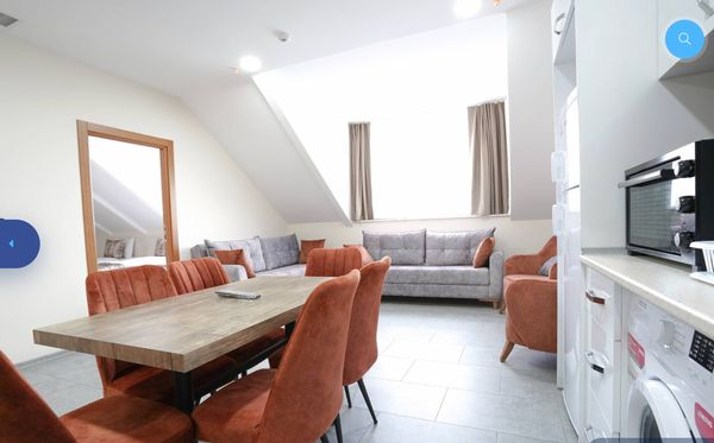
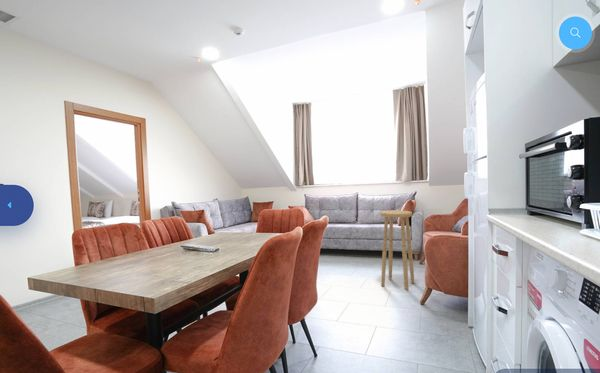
+ stool [380,209,415,292]
